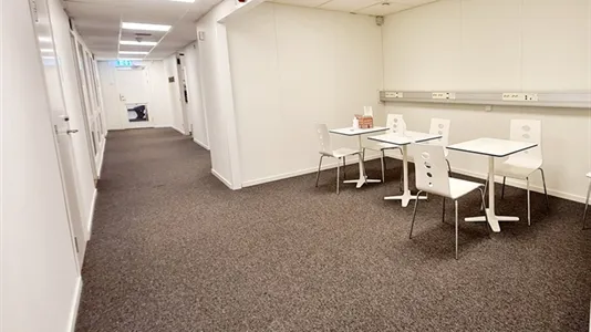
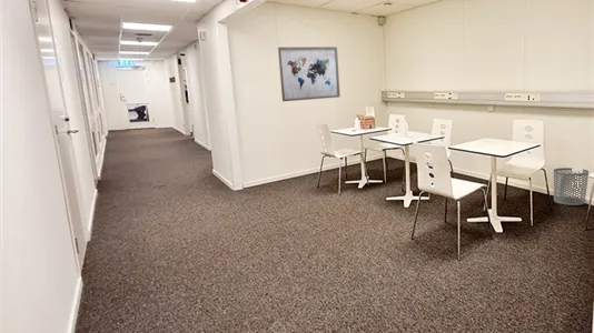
+ waste bin [553,167,590,206]
+ wall art [277,46,341,102]
